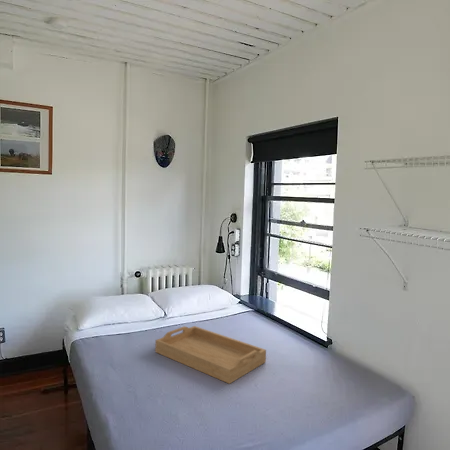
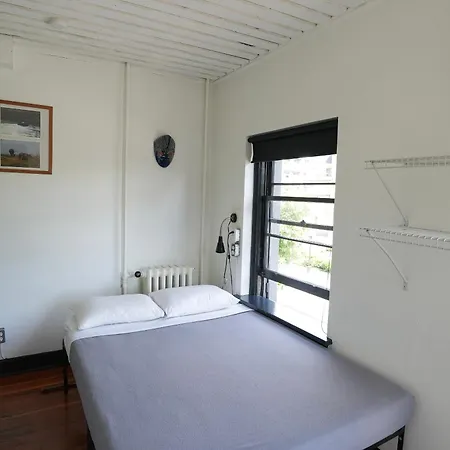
- serving tray [154,325,267,385]
